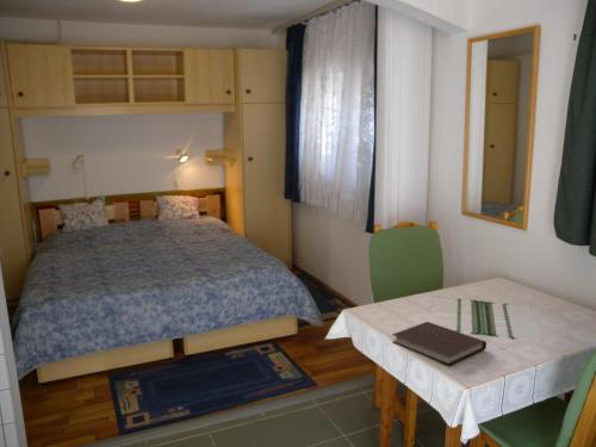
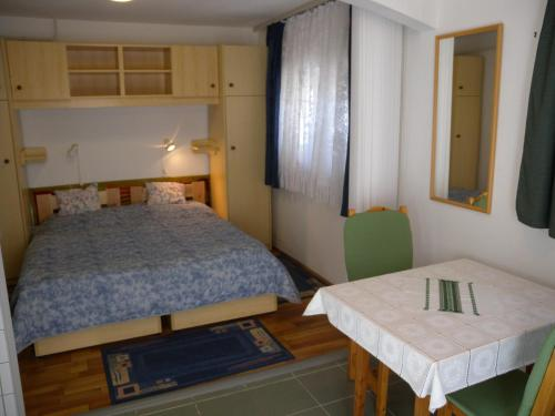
- notebook [391,321,488,367]
